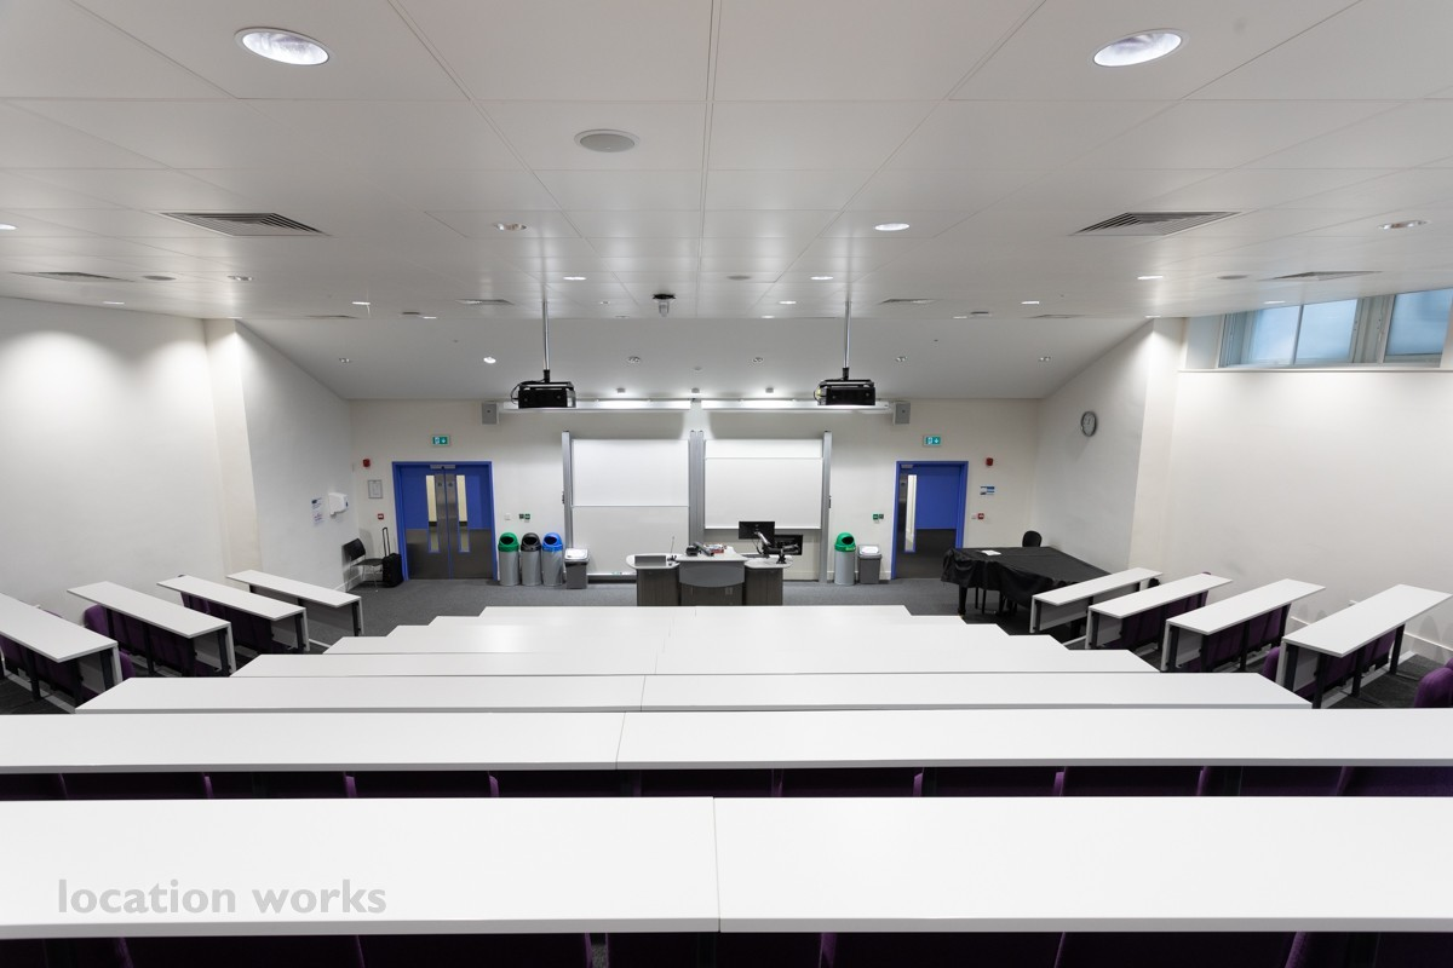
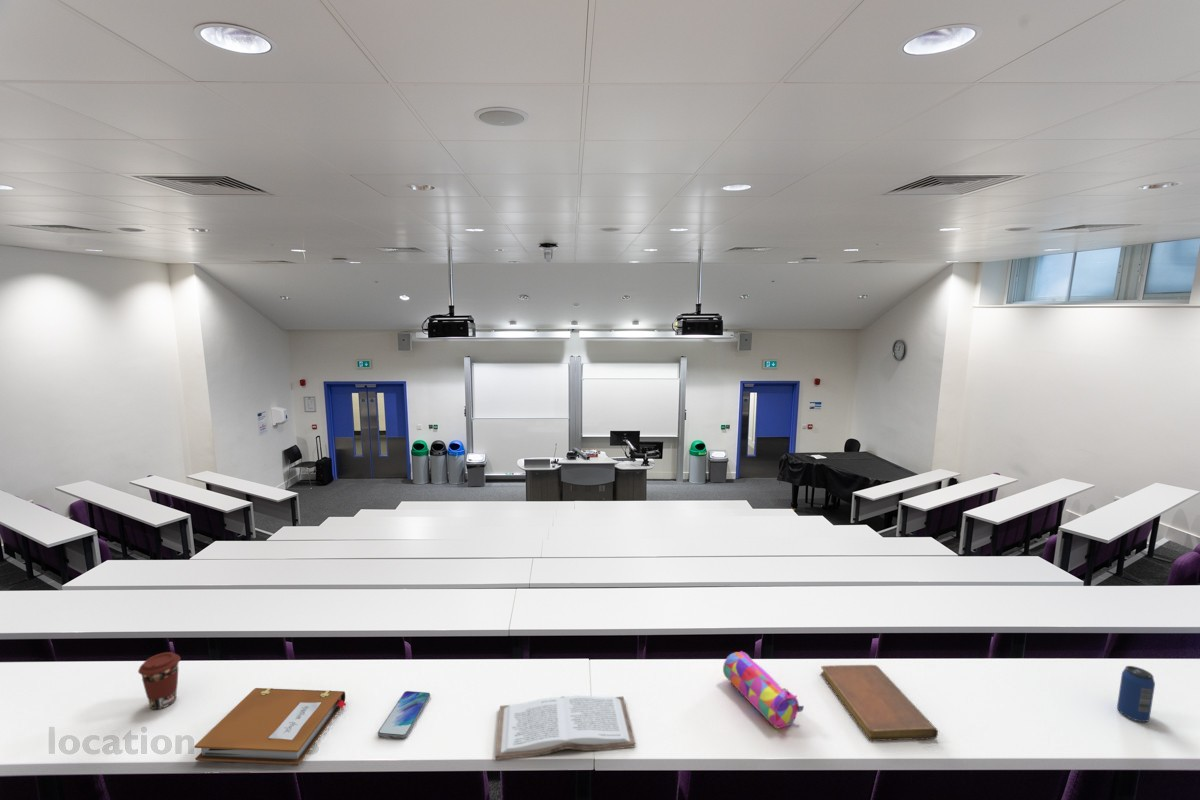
+ coffee cup [137,651,182,710]
+ notebook [820,664,939,742]
+ beverage can [1116,665,1156,723]
+ smartphone [377,690,431,739]
+ pencil case [722,650,805,730]
+ notebook [193,687,347,765]
+ book [495,695,636,761]
